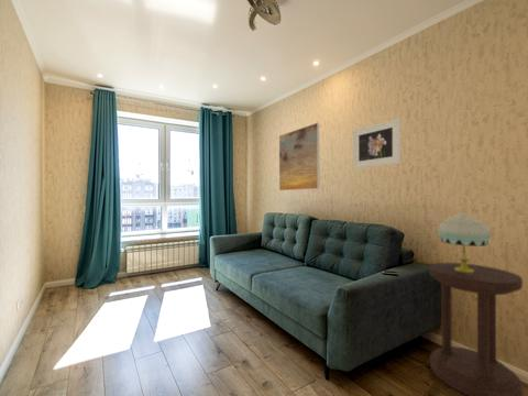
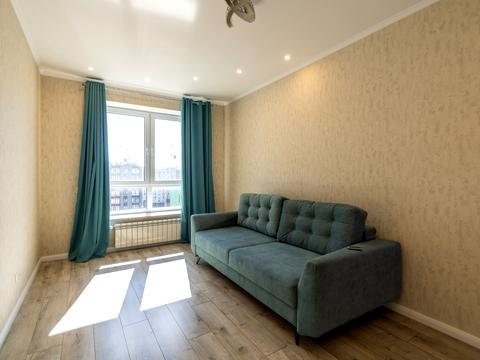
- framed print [278,122,320,191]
- side table [429,262,524,396]
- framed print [352,118,402,169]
- table lamp [437,211,492,273]
